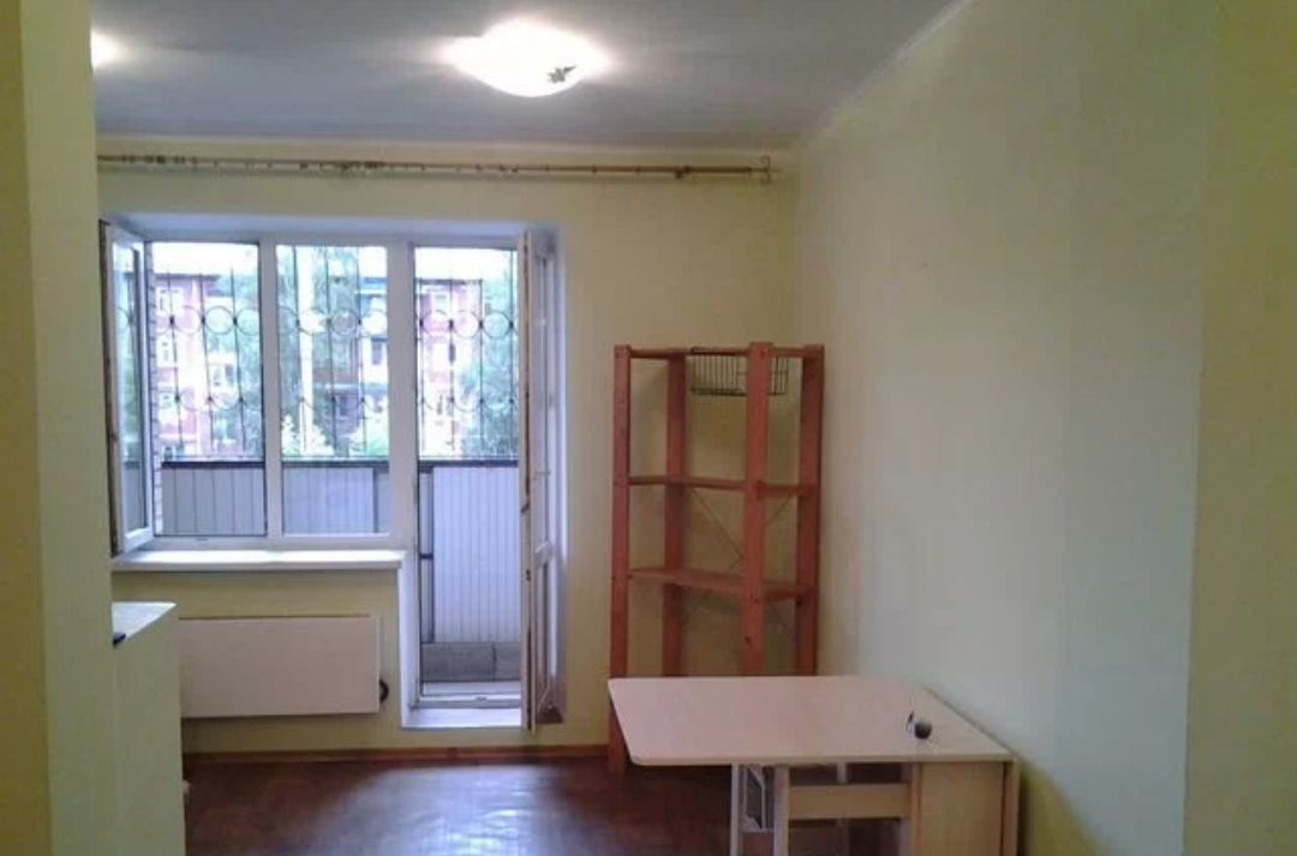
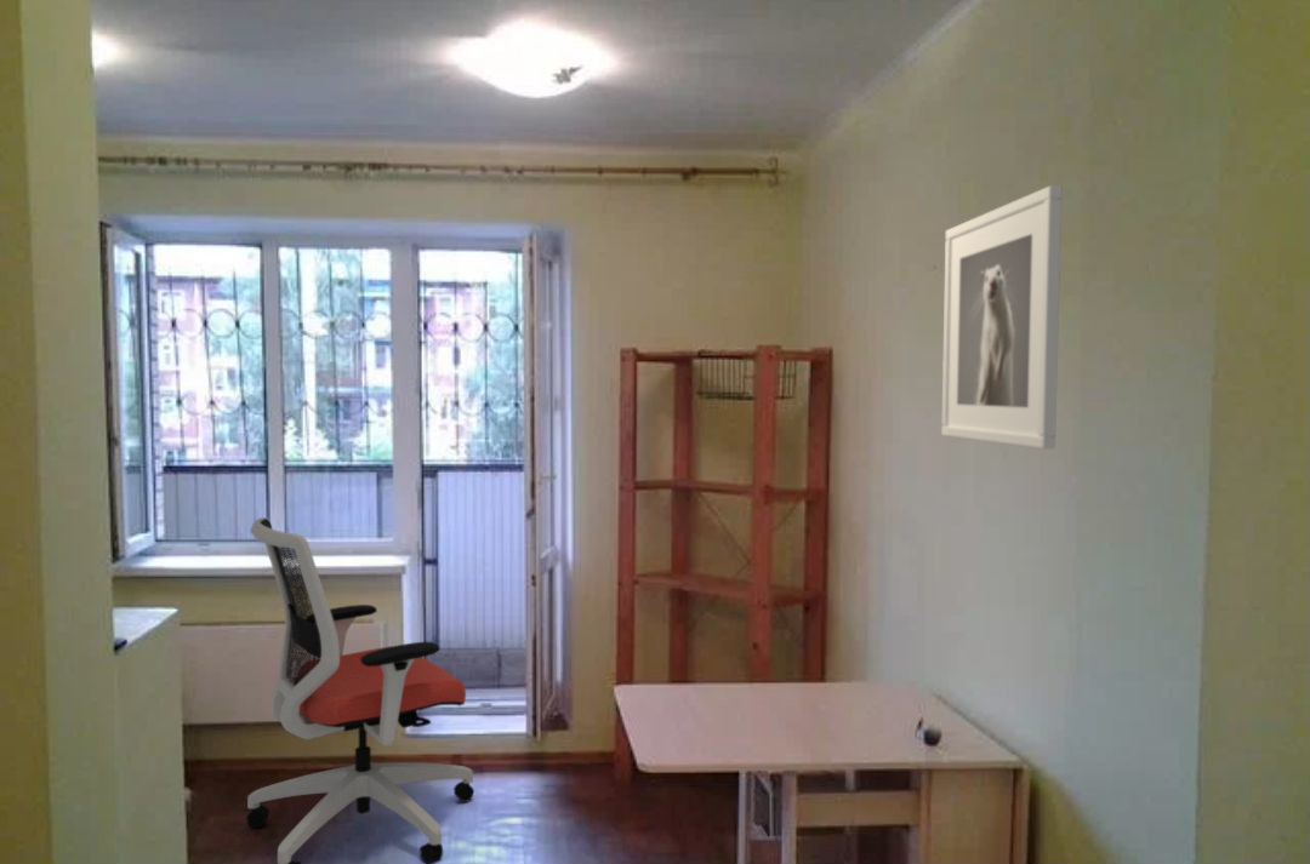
+ office chair [245,516,475,864]
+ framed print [940,184,1063,451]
